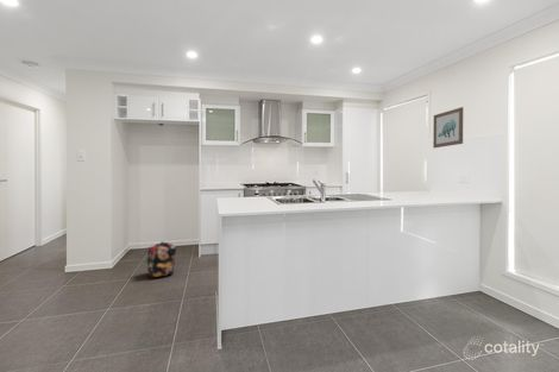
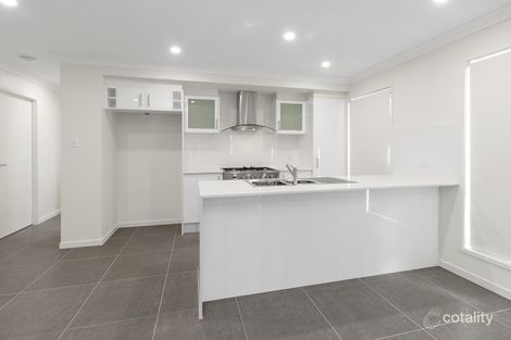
- backpack [146,240,177,278]
- wall art [432,106,464,149]
